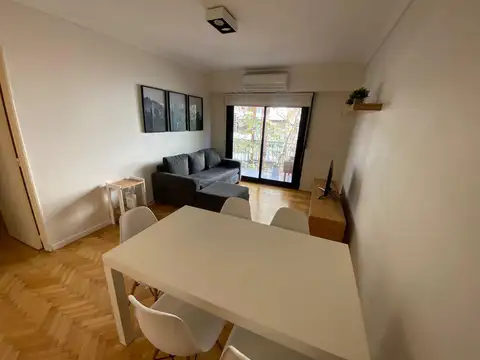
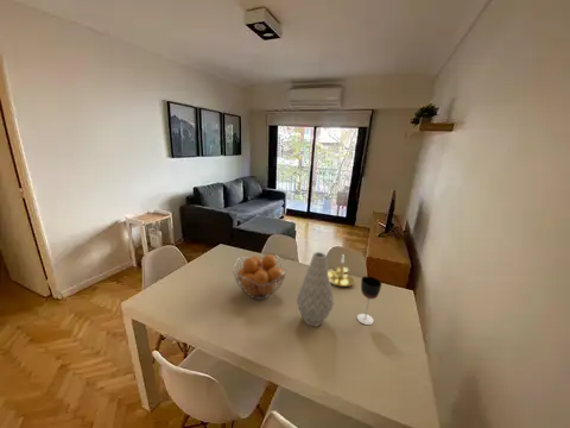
+ wineglass [356,276,382,326]
+ vase [296,251,335,327]
+ fruit basket [233,253,287,301]
+ candle holder [328,254,356,288]
